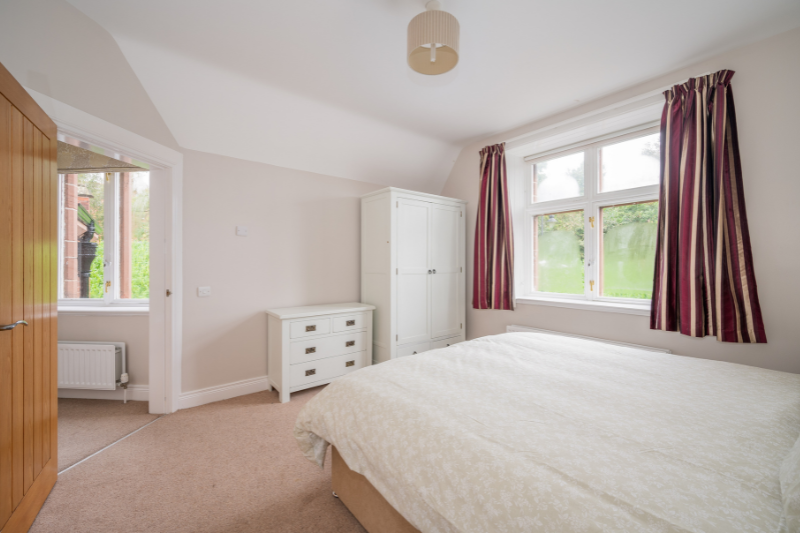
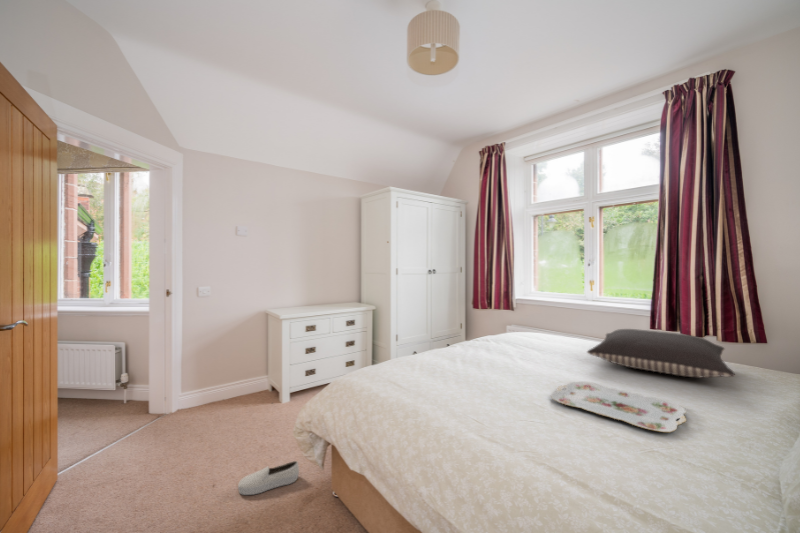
+ pillow [586,328,736,378]
+ serving tray [550,381,687,433]
+ shoe [237,460,300,496]
